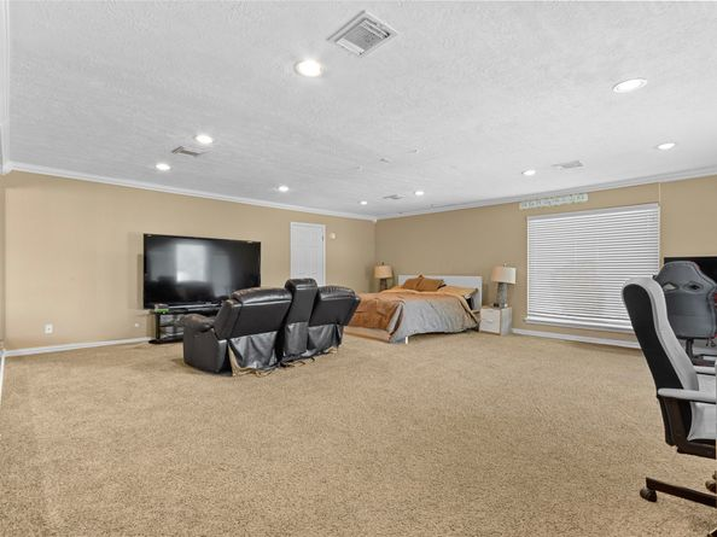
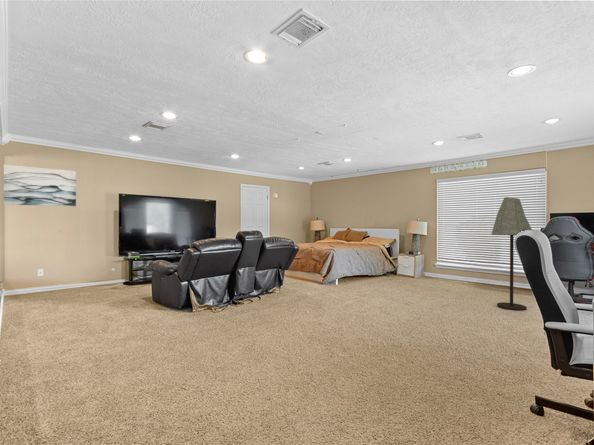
+ floor lamp [491,196,533,312]
+ wall art [3,164,77,207]
